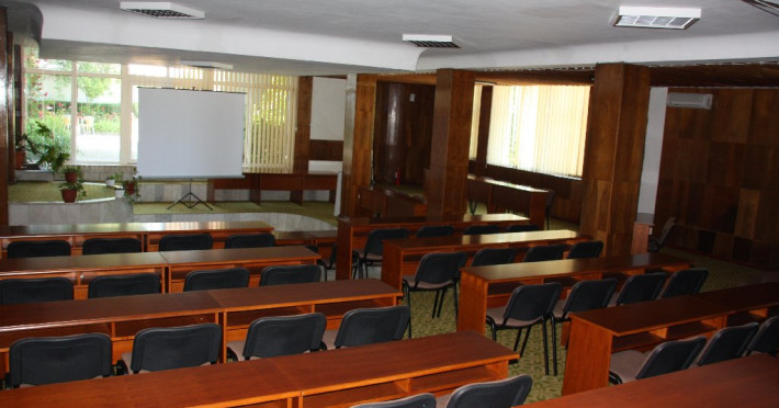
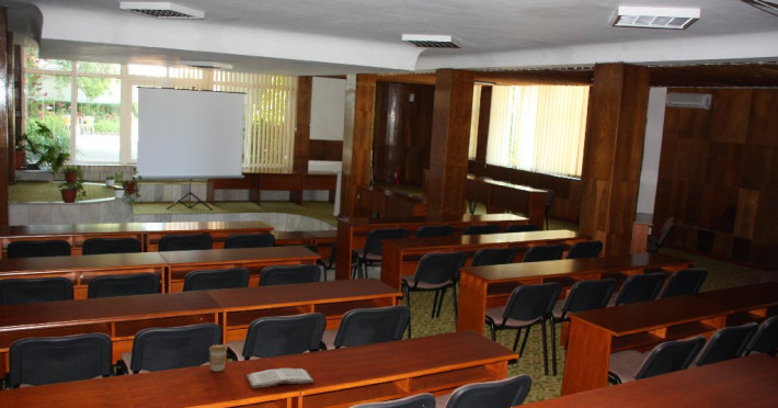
+ coffee cup [208,343,228,372]
+ book [245,367,314,389]
